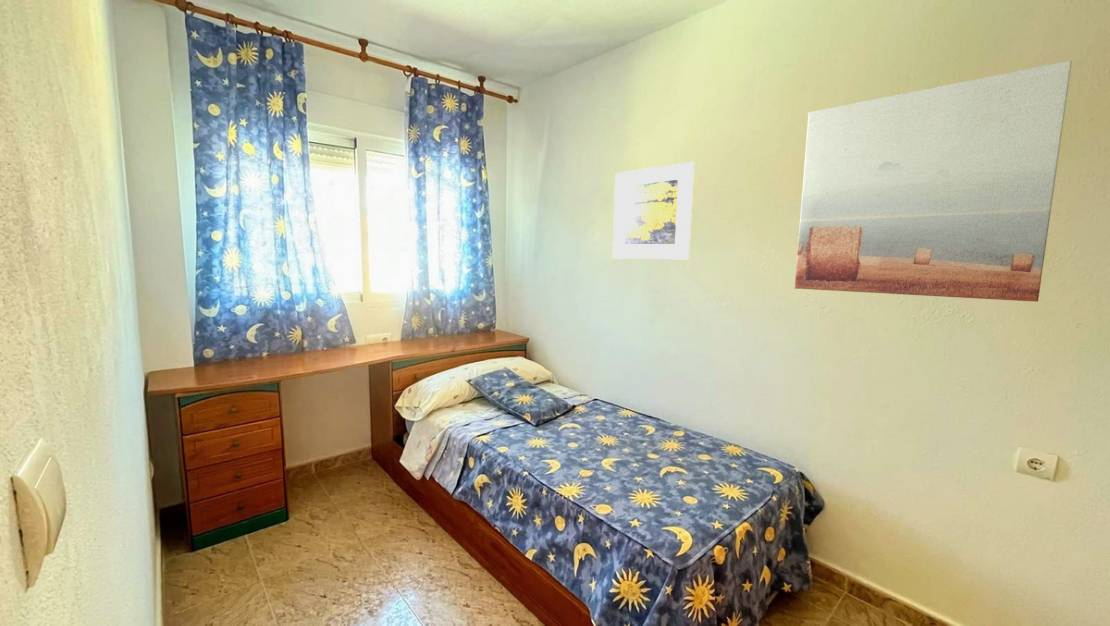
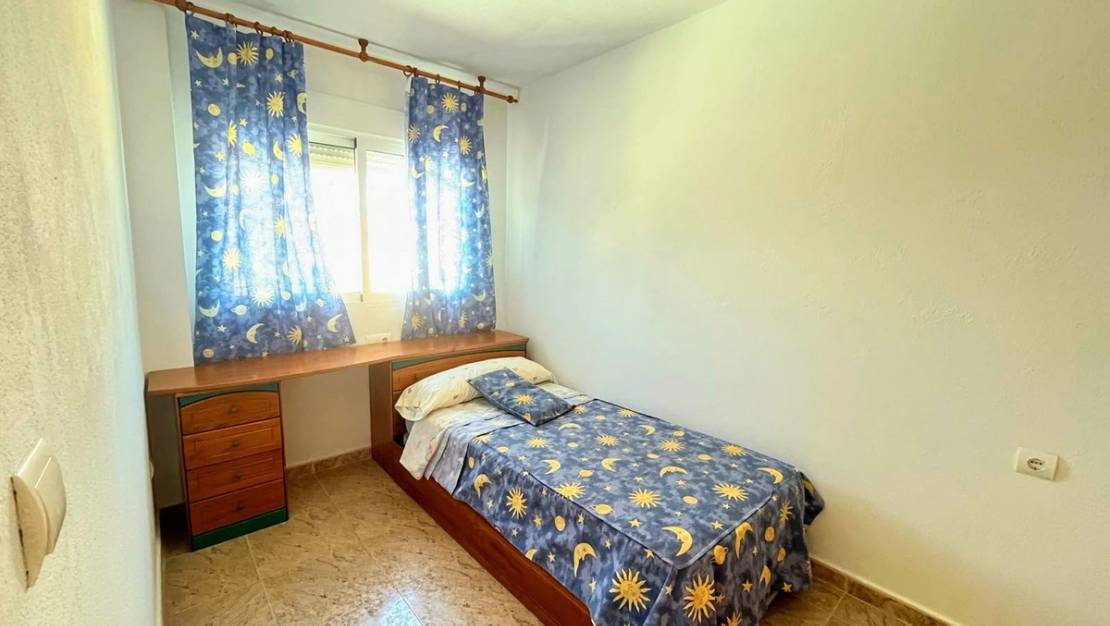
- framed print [612,161,695,260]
- wall art [794,59,1073,303]
